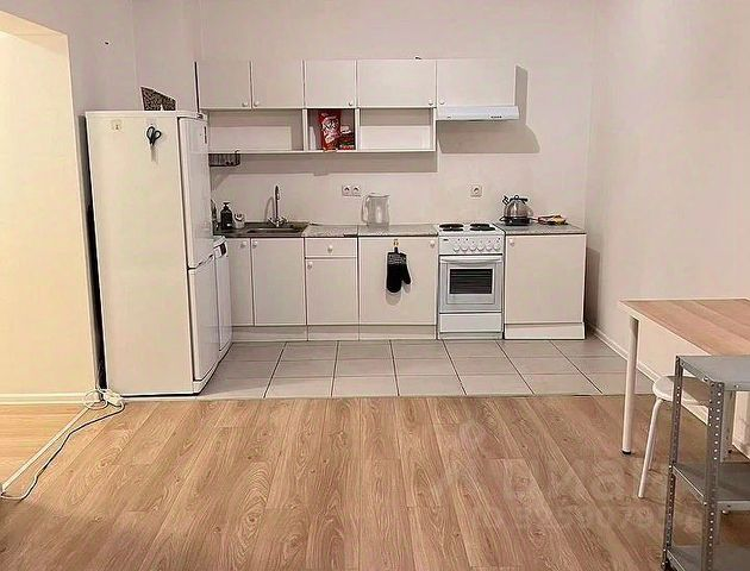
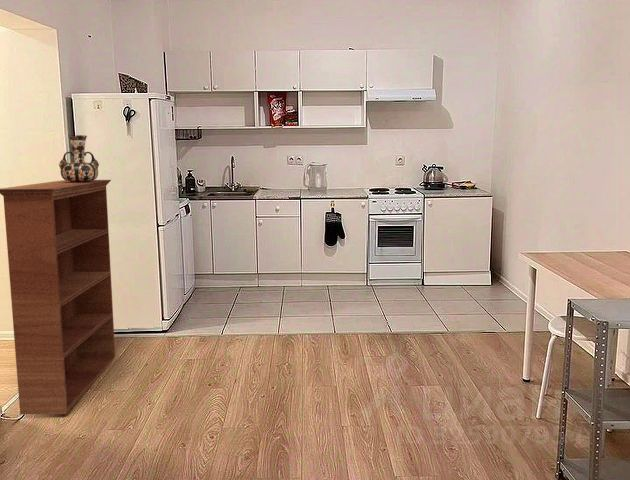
+ bookcase [0,179,116,415]
+ decorative vase [58,134,100,183]
